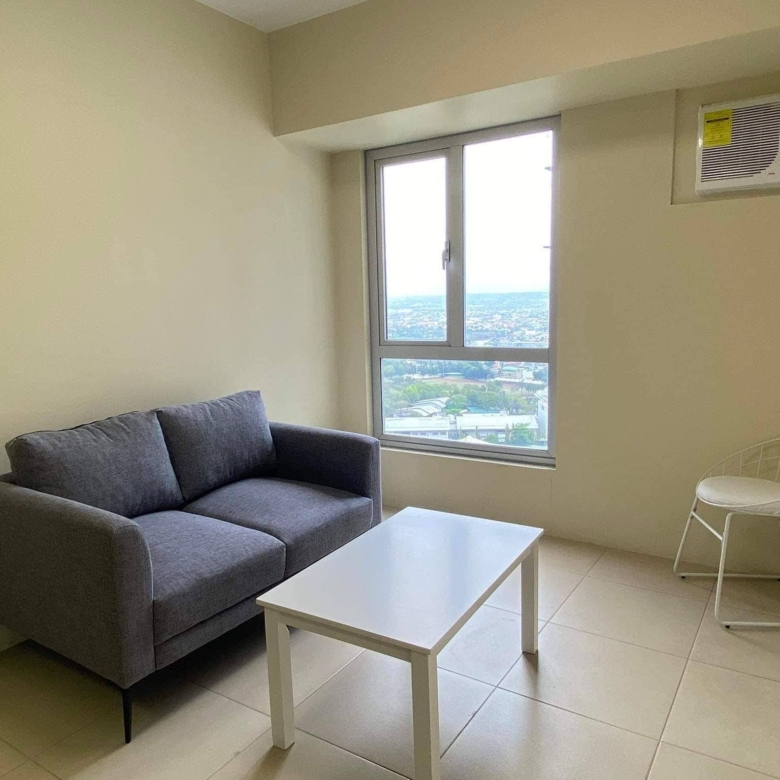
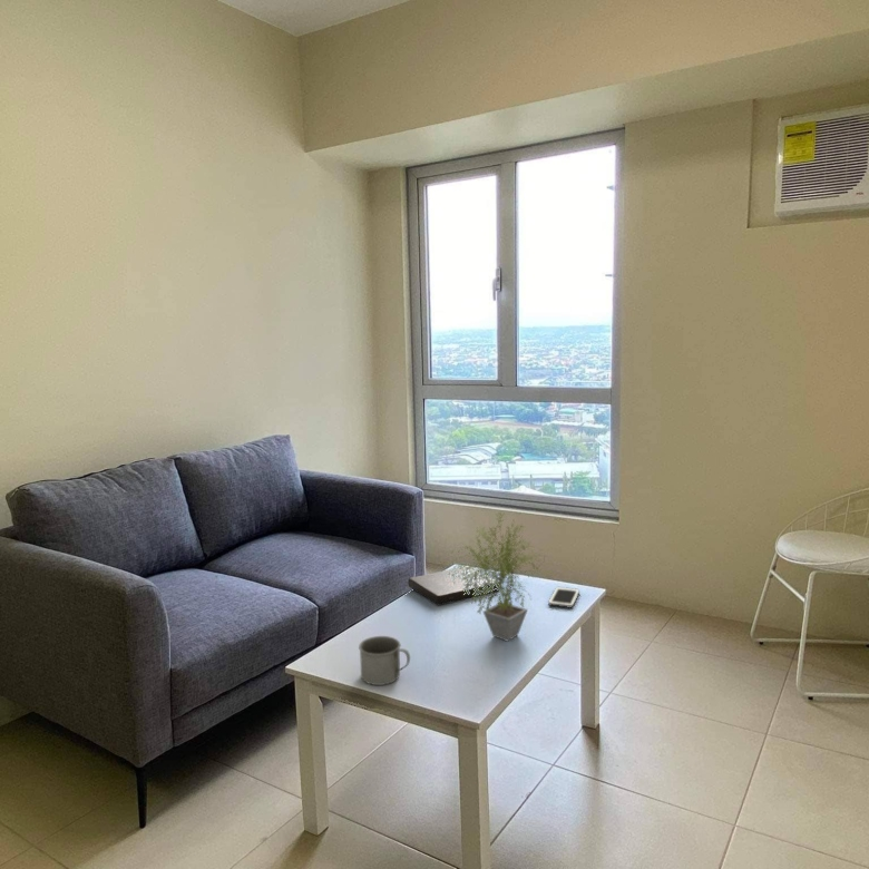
+ potted plant [446,511,547,642]
+ cell phone [547,586,580,609]
+ book [407,565,499,606]
+ mug [358,635,411,686]
